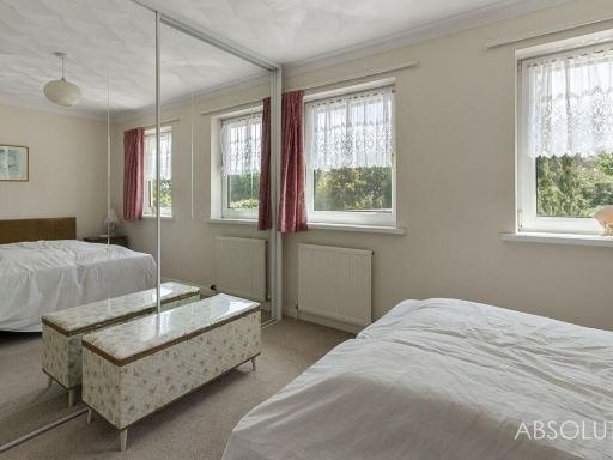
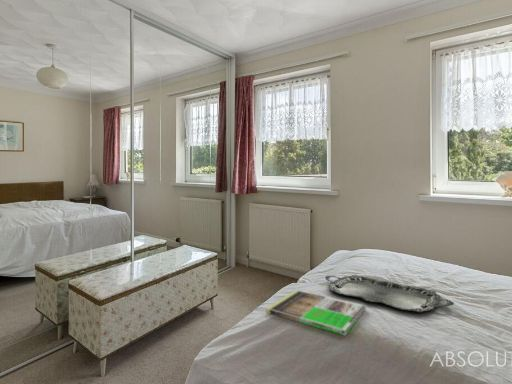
+ magazine [265,289,367,337]
+ serving tray [324,274,455,313]
